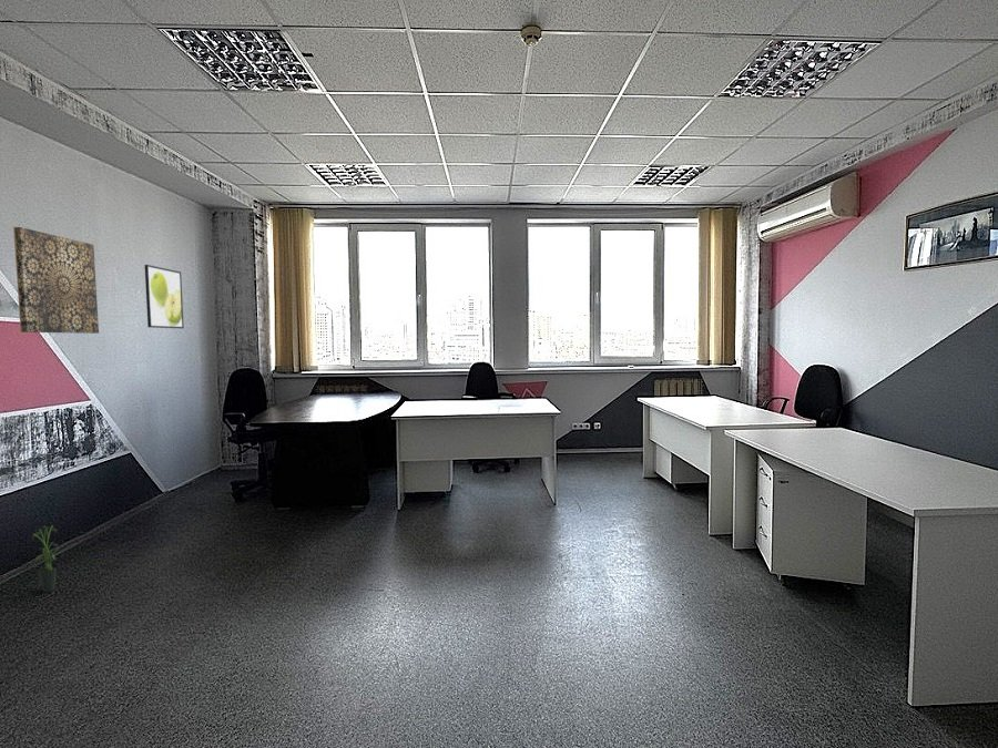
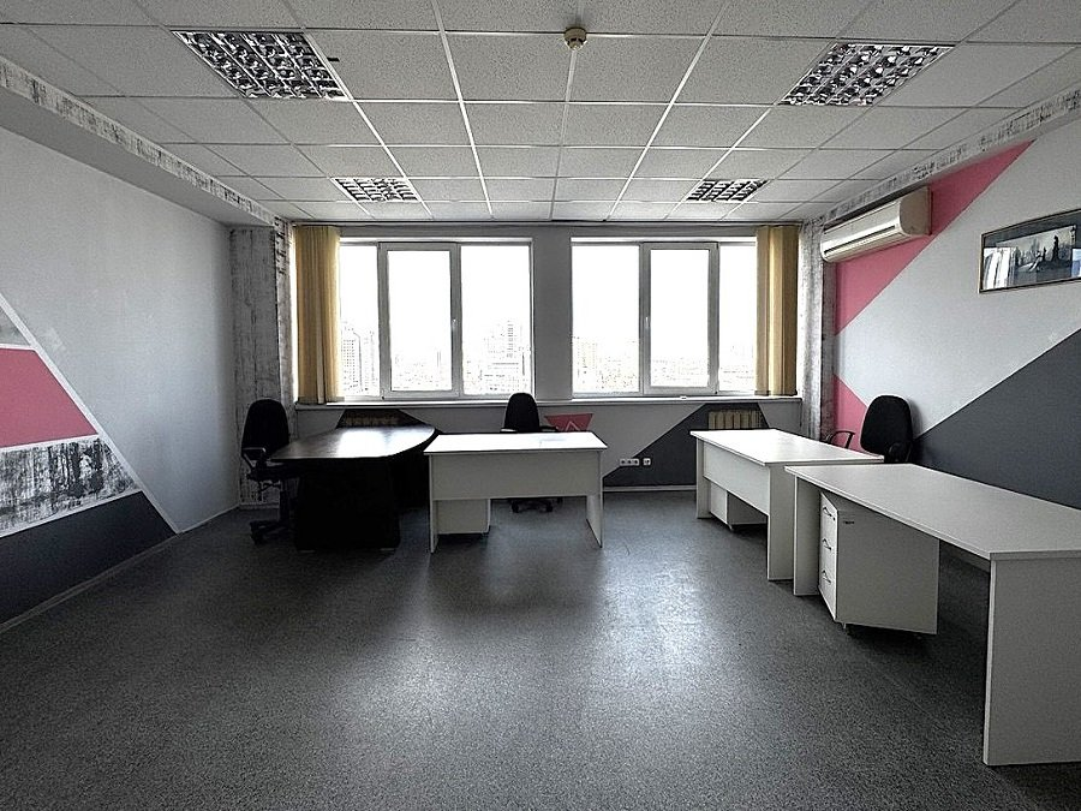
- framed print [144,264,185,329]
- wall art [12,226,100,335]
- potted plant [31,524,64,594]
